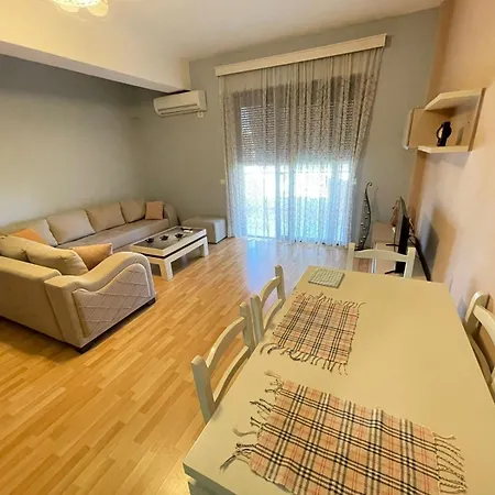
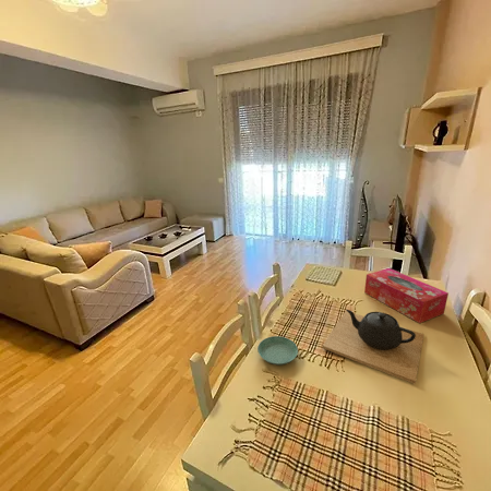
+ tissue box [363,267,450,324]
+ saucer [256,335,299,366]
+ teapot [322,309,424,385]
